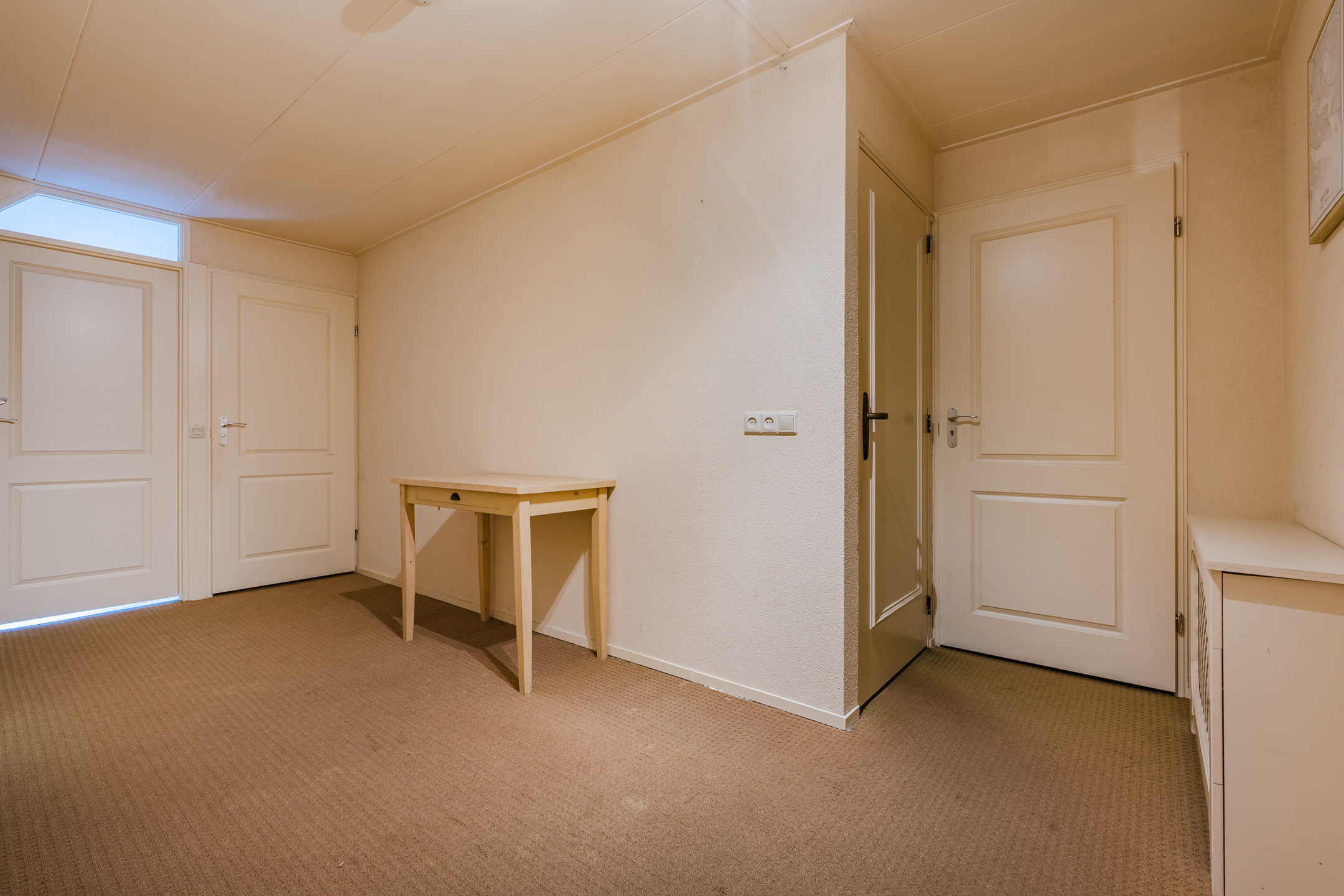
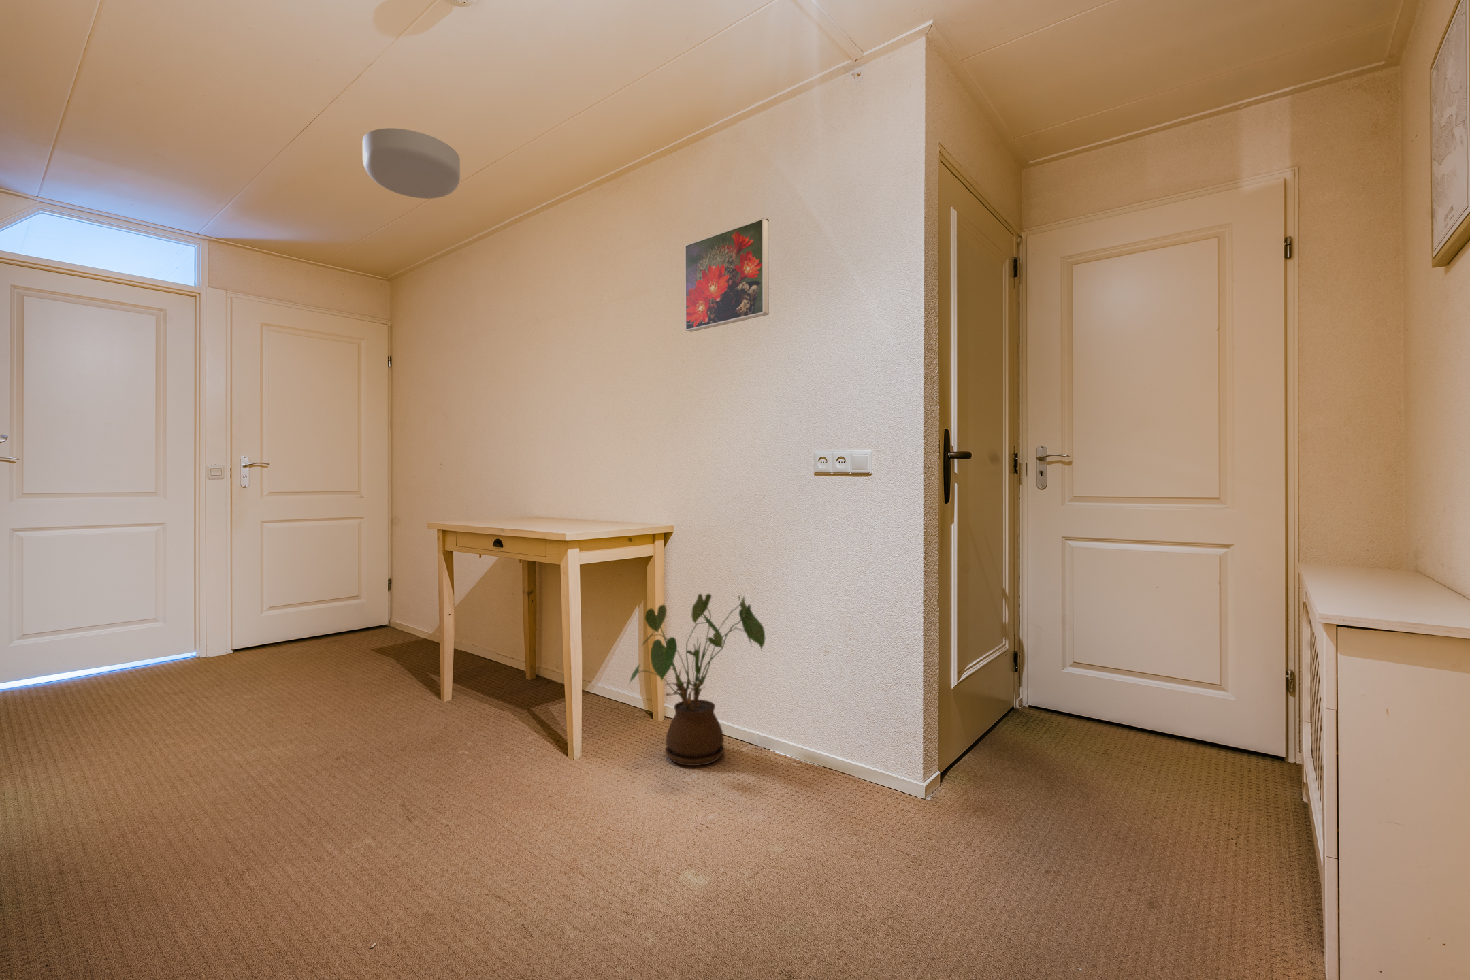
+ ceiling light [362,127,460,199]
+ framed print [685,218,770,332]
+ house plant [628,593,767,767]
